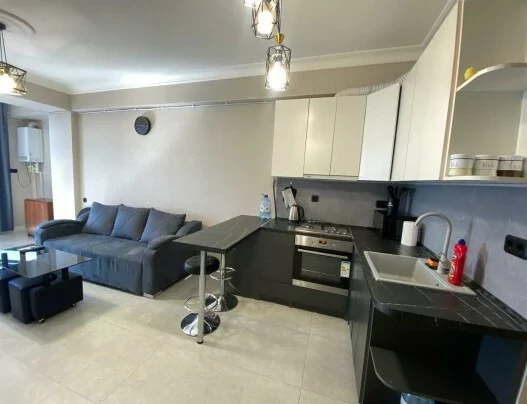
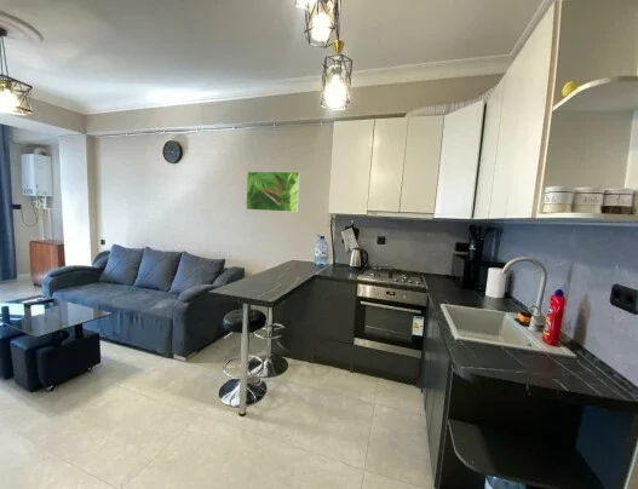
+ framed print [245,171,301,213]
